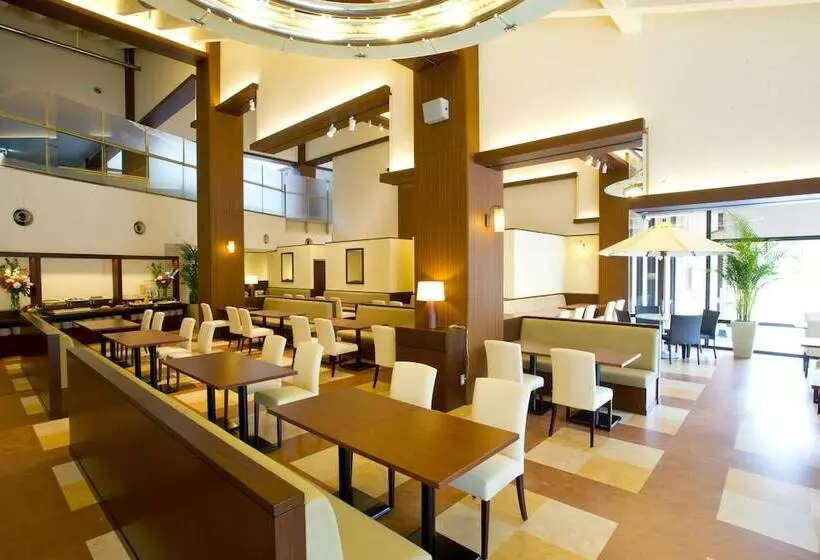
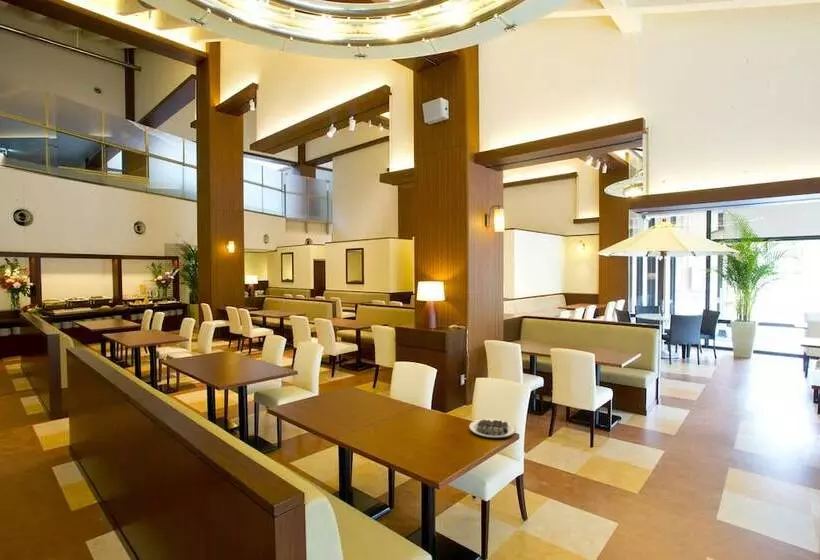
+ plate [468,418,517,440]
